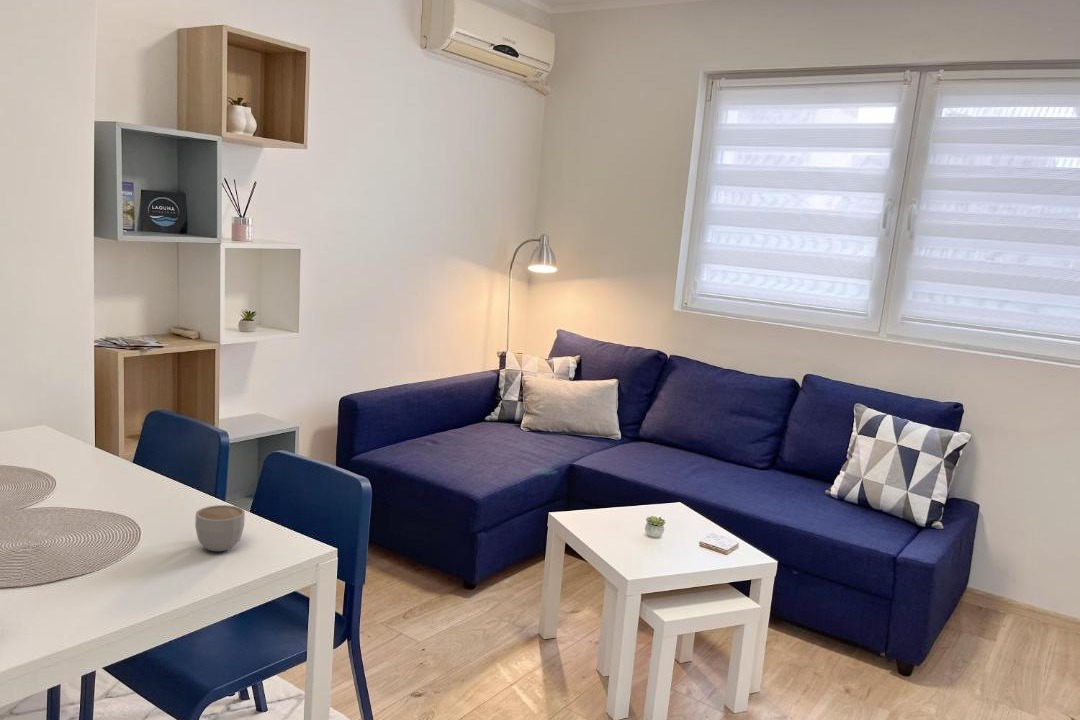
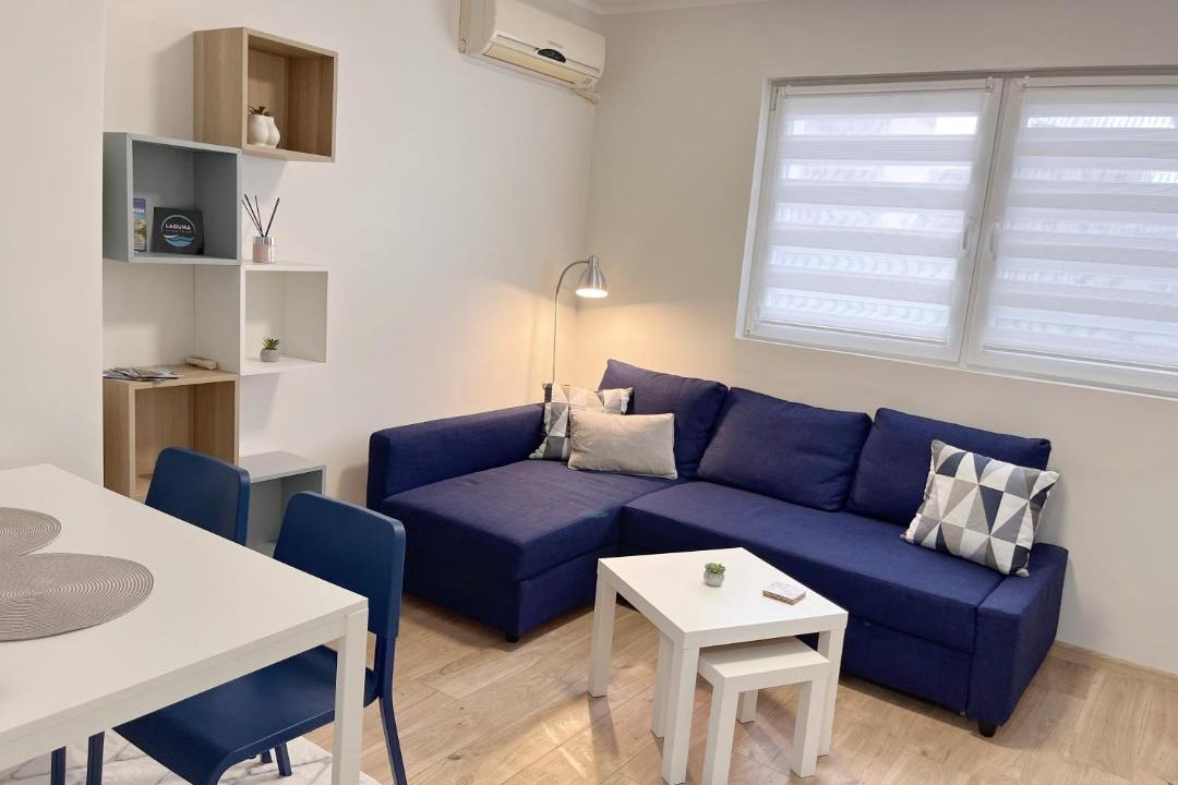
- mug [194,504,246,552]
